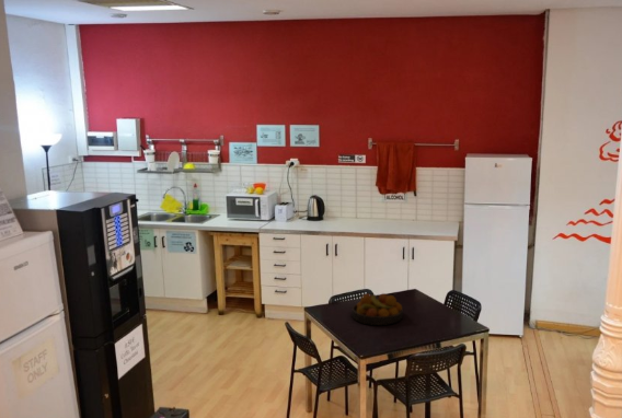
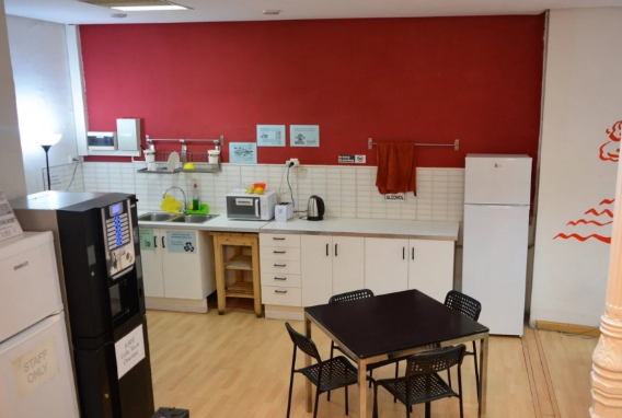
- fruit bowl [350,292,404,326]
